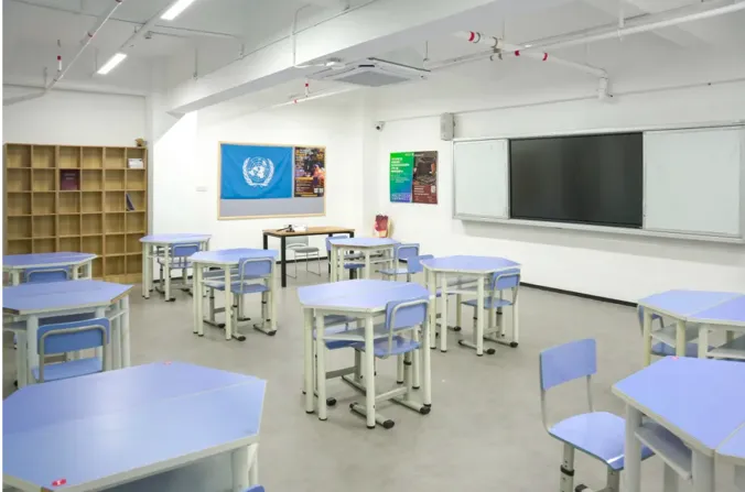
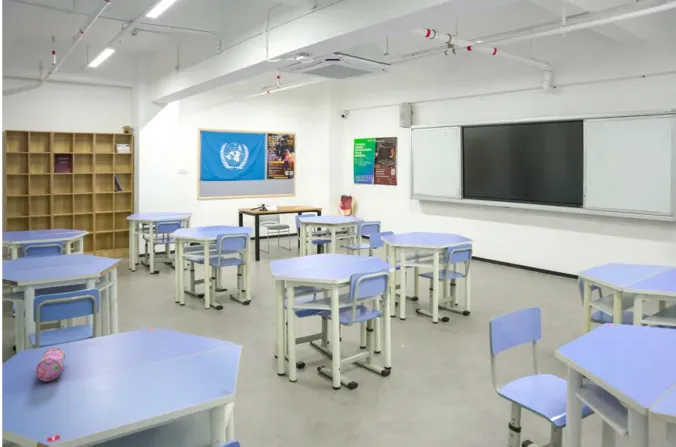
+ pencil case [35,345,66,382]
